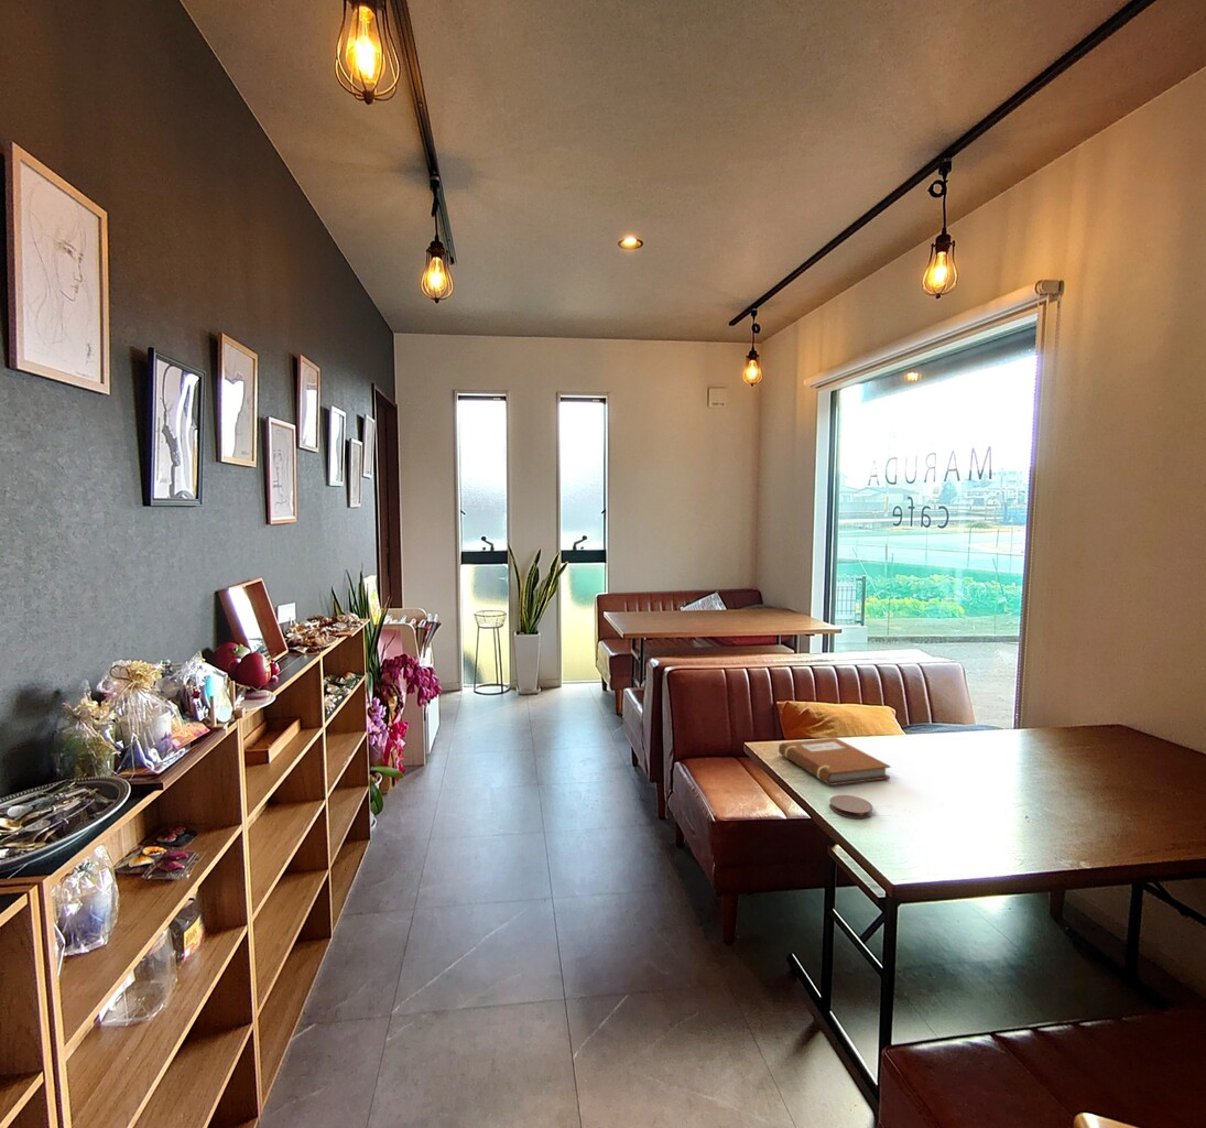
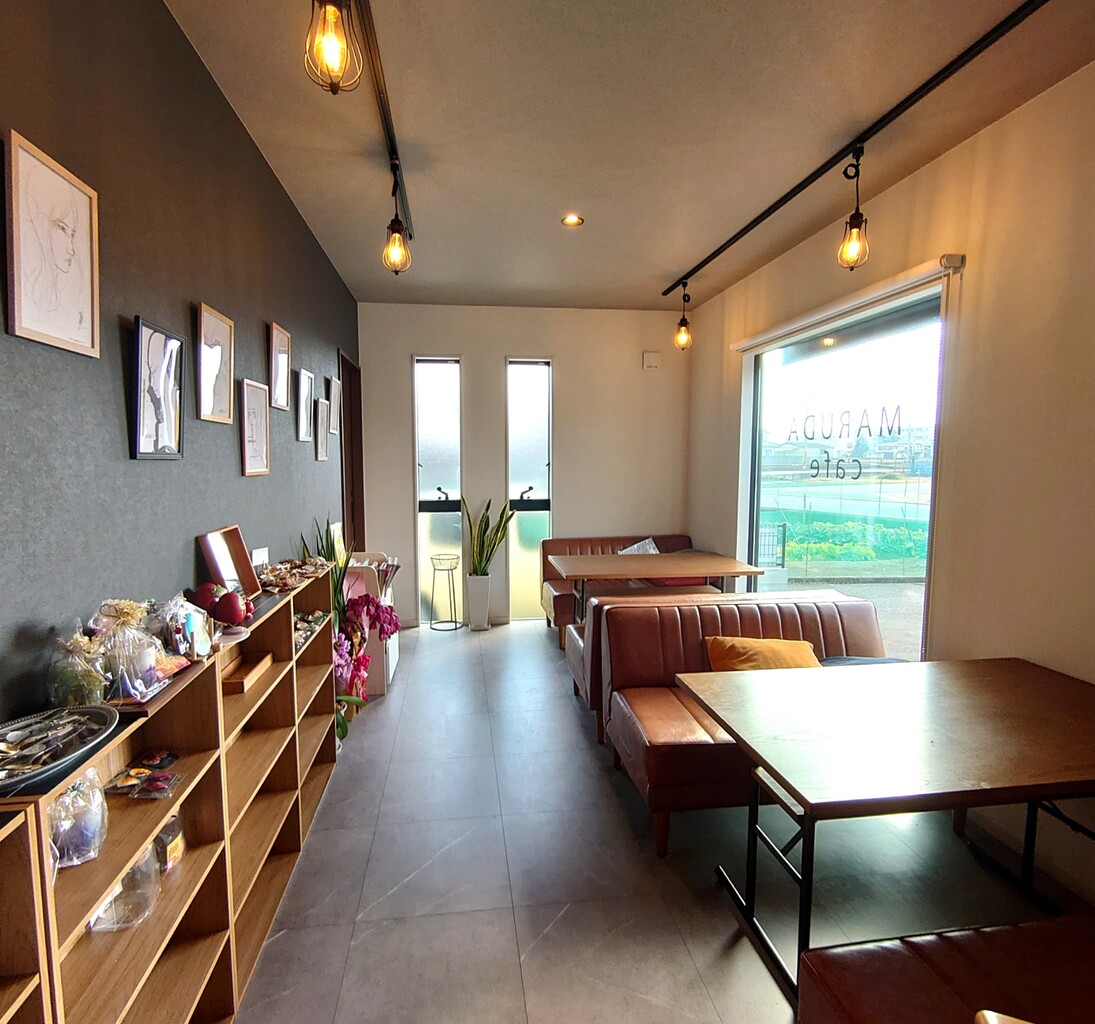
- coaster [828,794,873,820]
- notebook [778,737,892,787]
